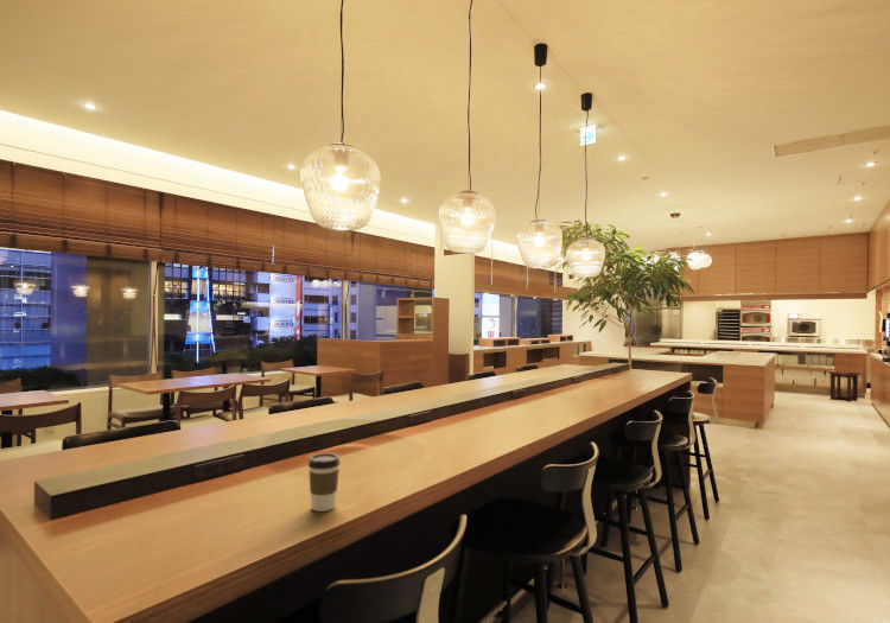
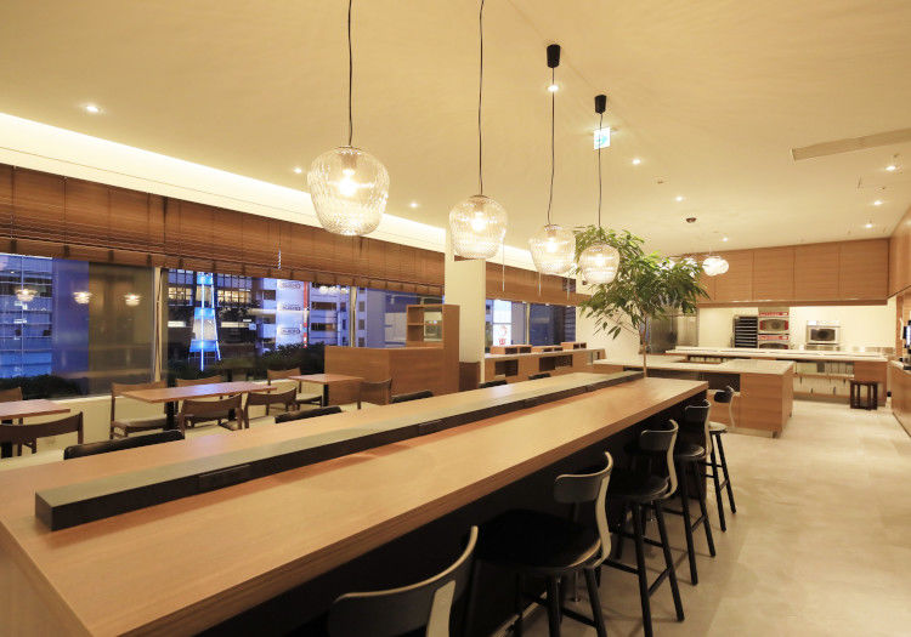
- coffee cup [307,452,341,513]
